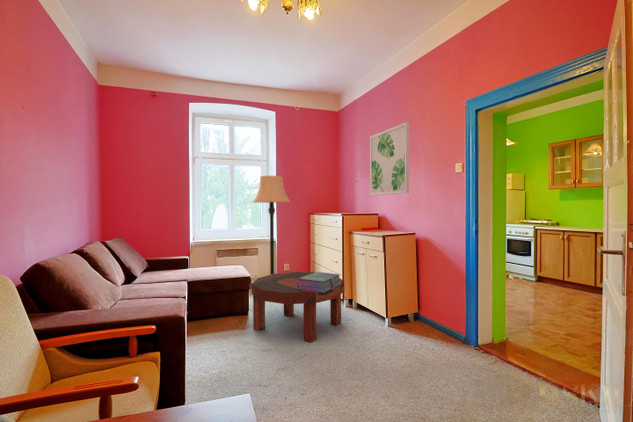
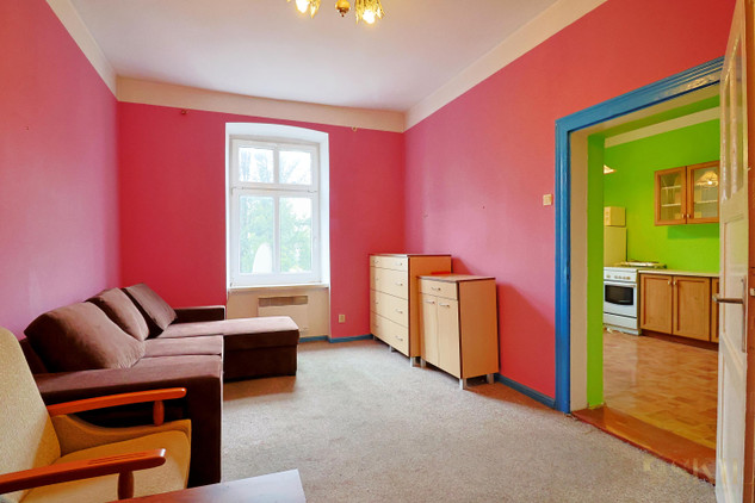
- stack of books [297,271,341,293]
- coffee table [251,271,345,344]
- lamp [252,175,291,275]
- wall art [369,121,410,196]
